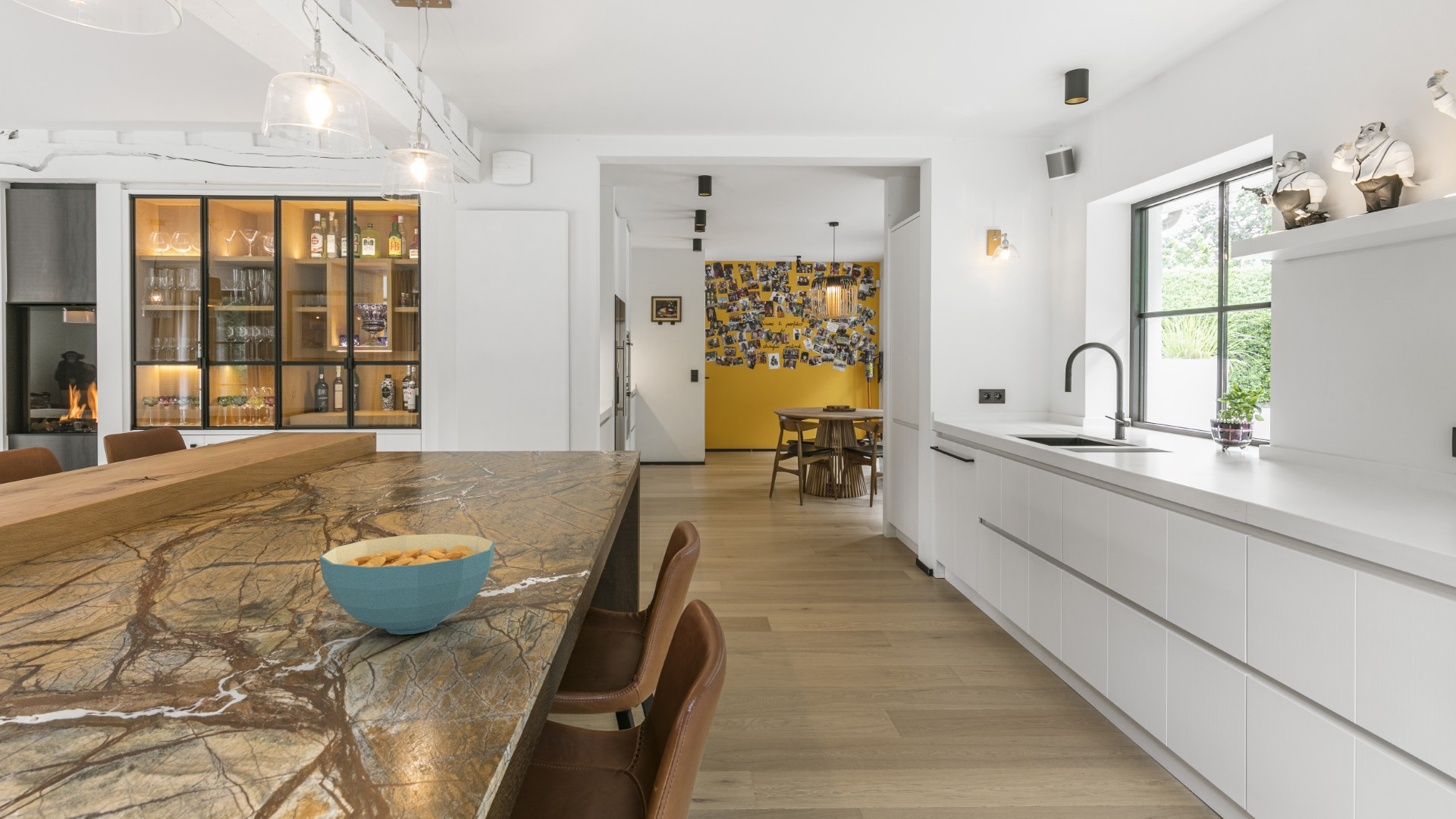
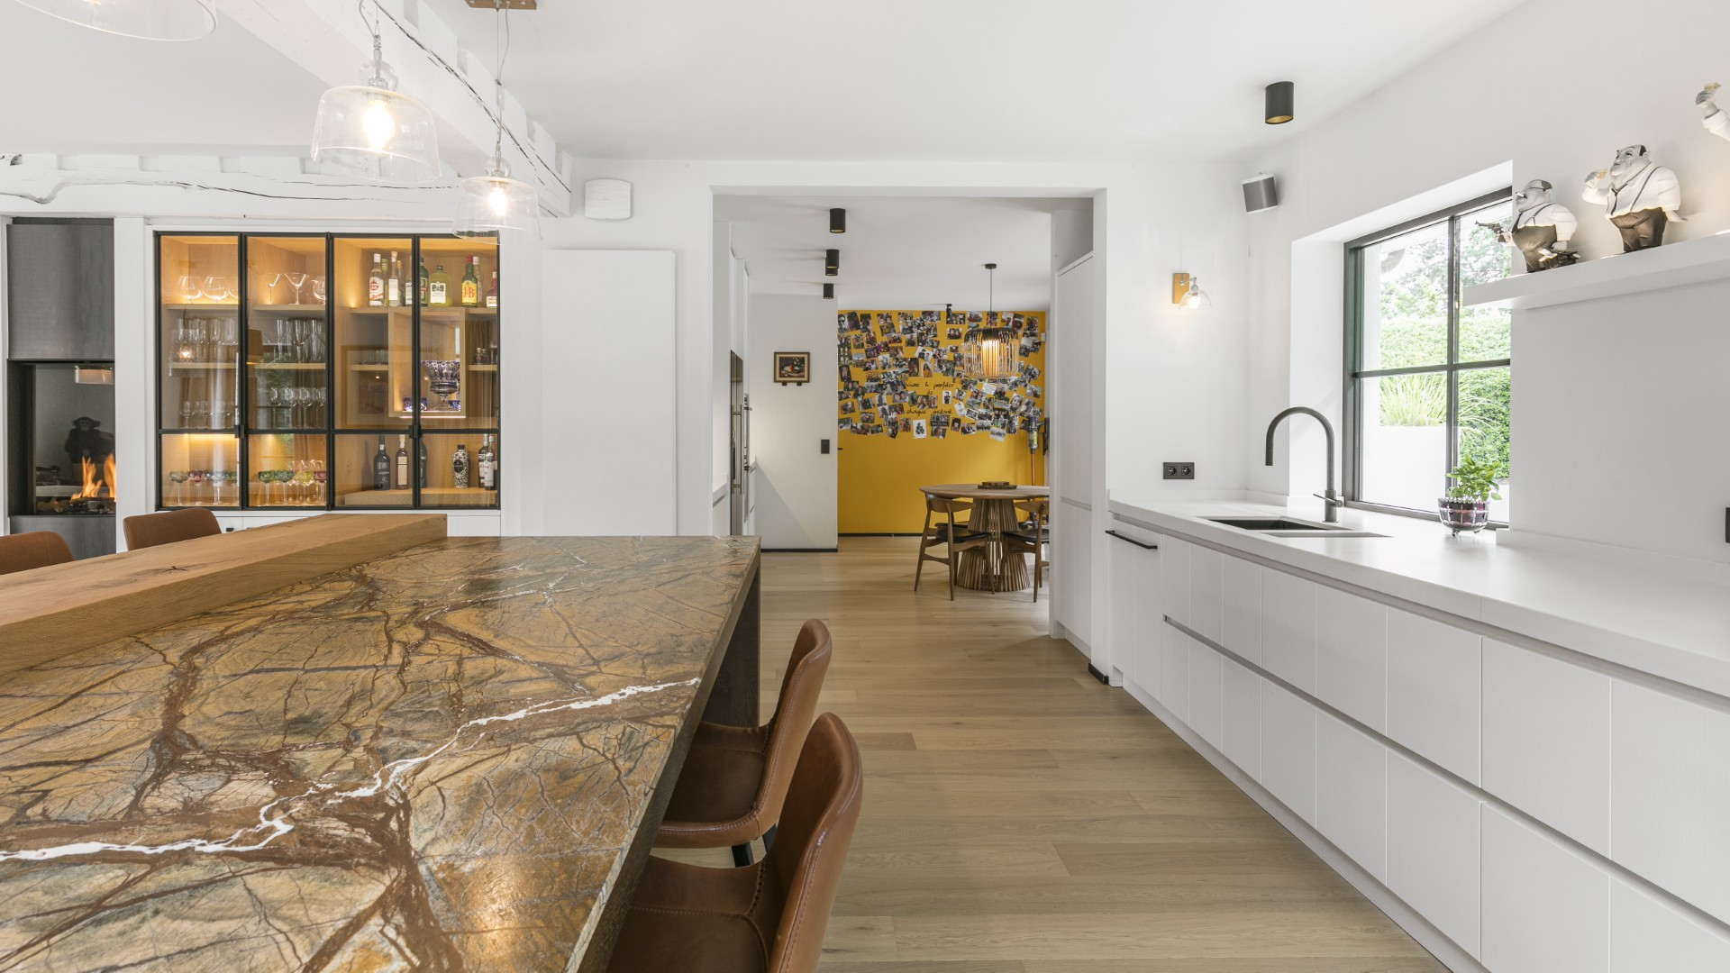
- cereal bowl [318,533,496,635]
